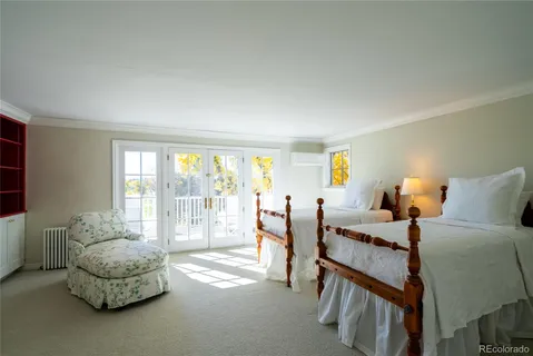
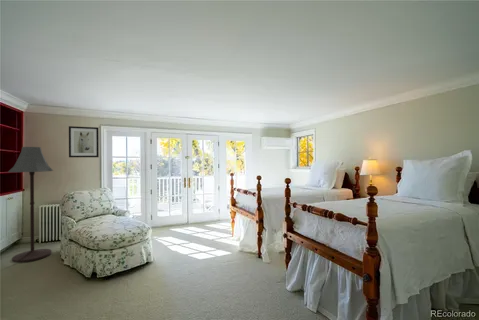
+ floor lamp [7,146,54,264]
+ wall art [68,125,100,158]
